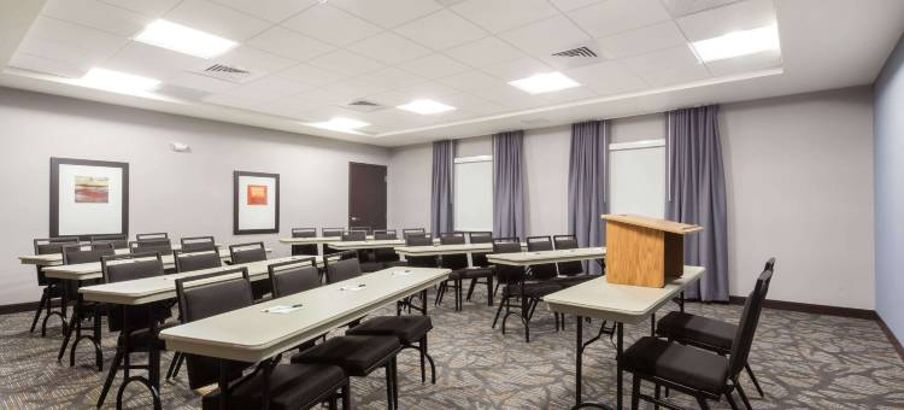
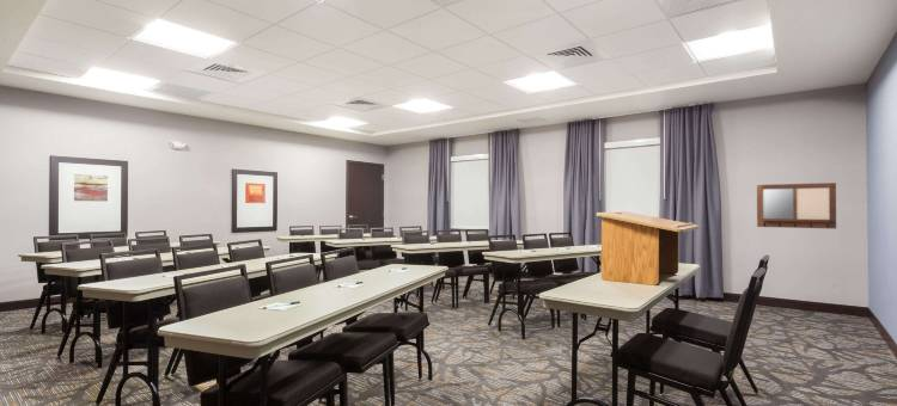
+ writing board [756,182,837,229]
